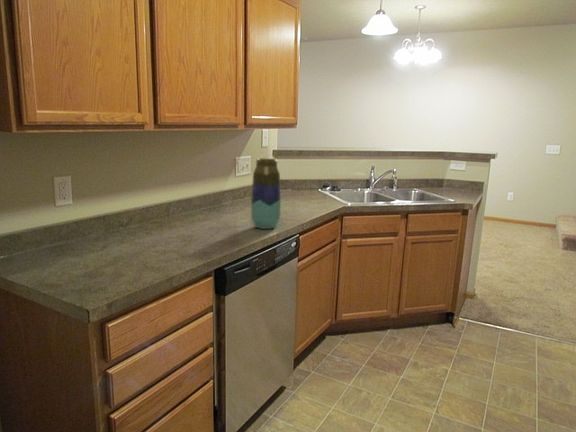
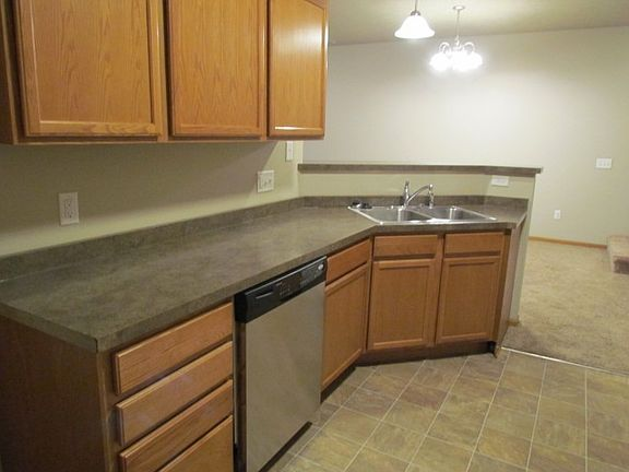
- vase [250,158,282,230]
